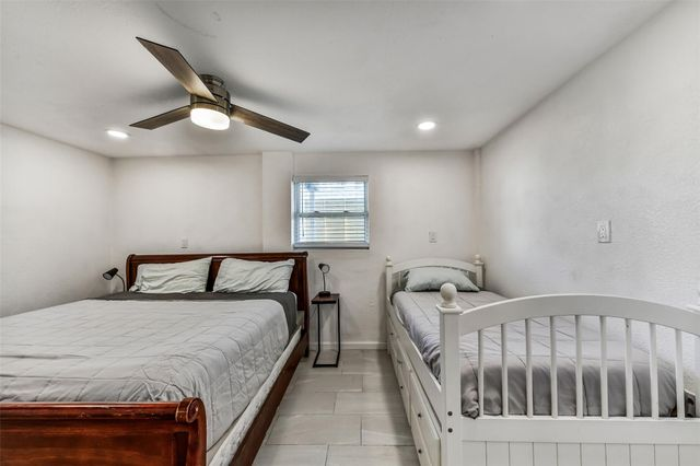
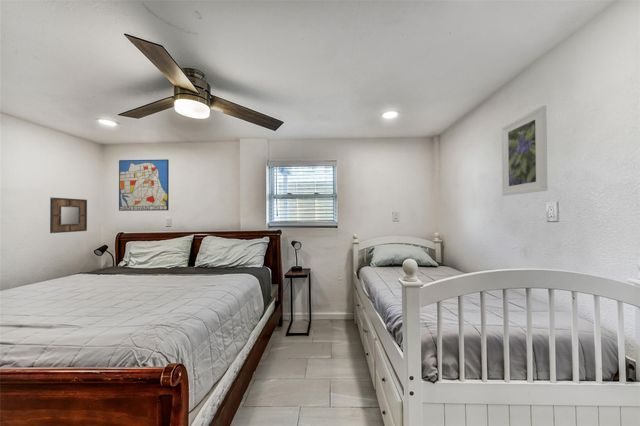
+ home mirror [49,196,88,234]
+ wall art [118,158,170,212]
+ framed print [501,104,548,197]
